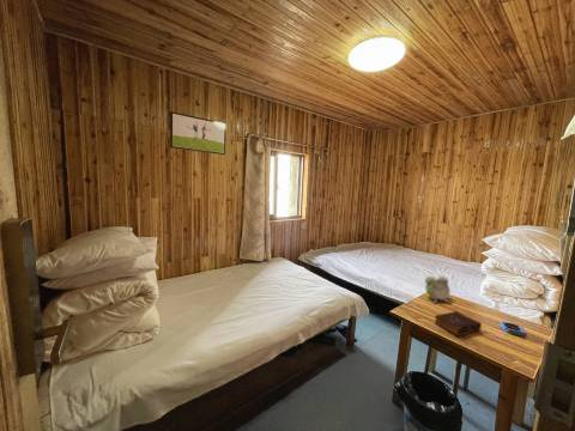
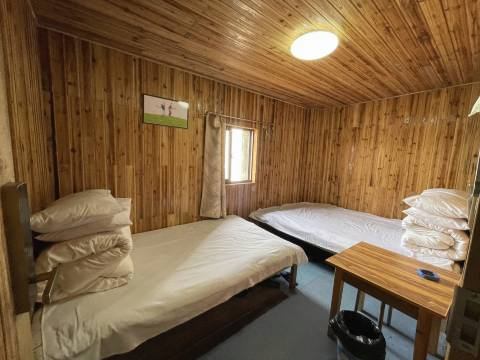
- book [434,310,483,338]
- alarm clock [424,274,452,304]
